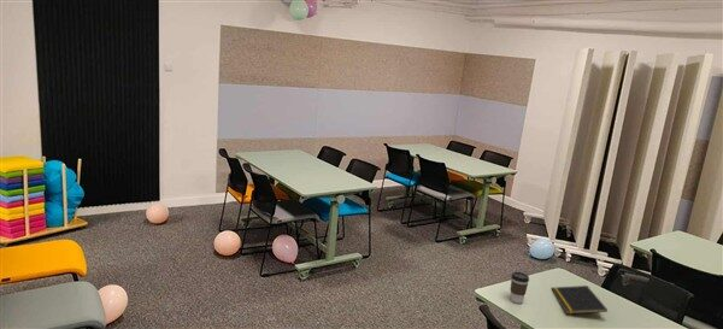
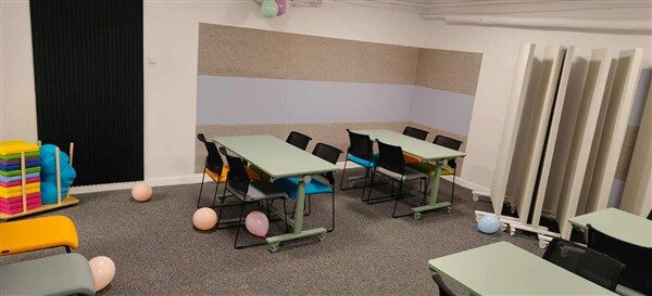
- notepad [551,284,609,315]
- coffee cup [509,271,530,305]
